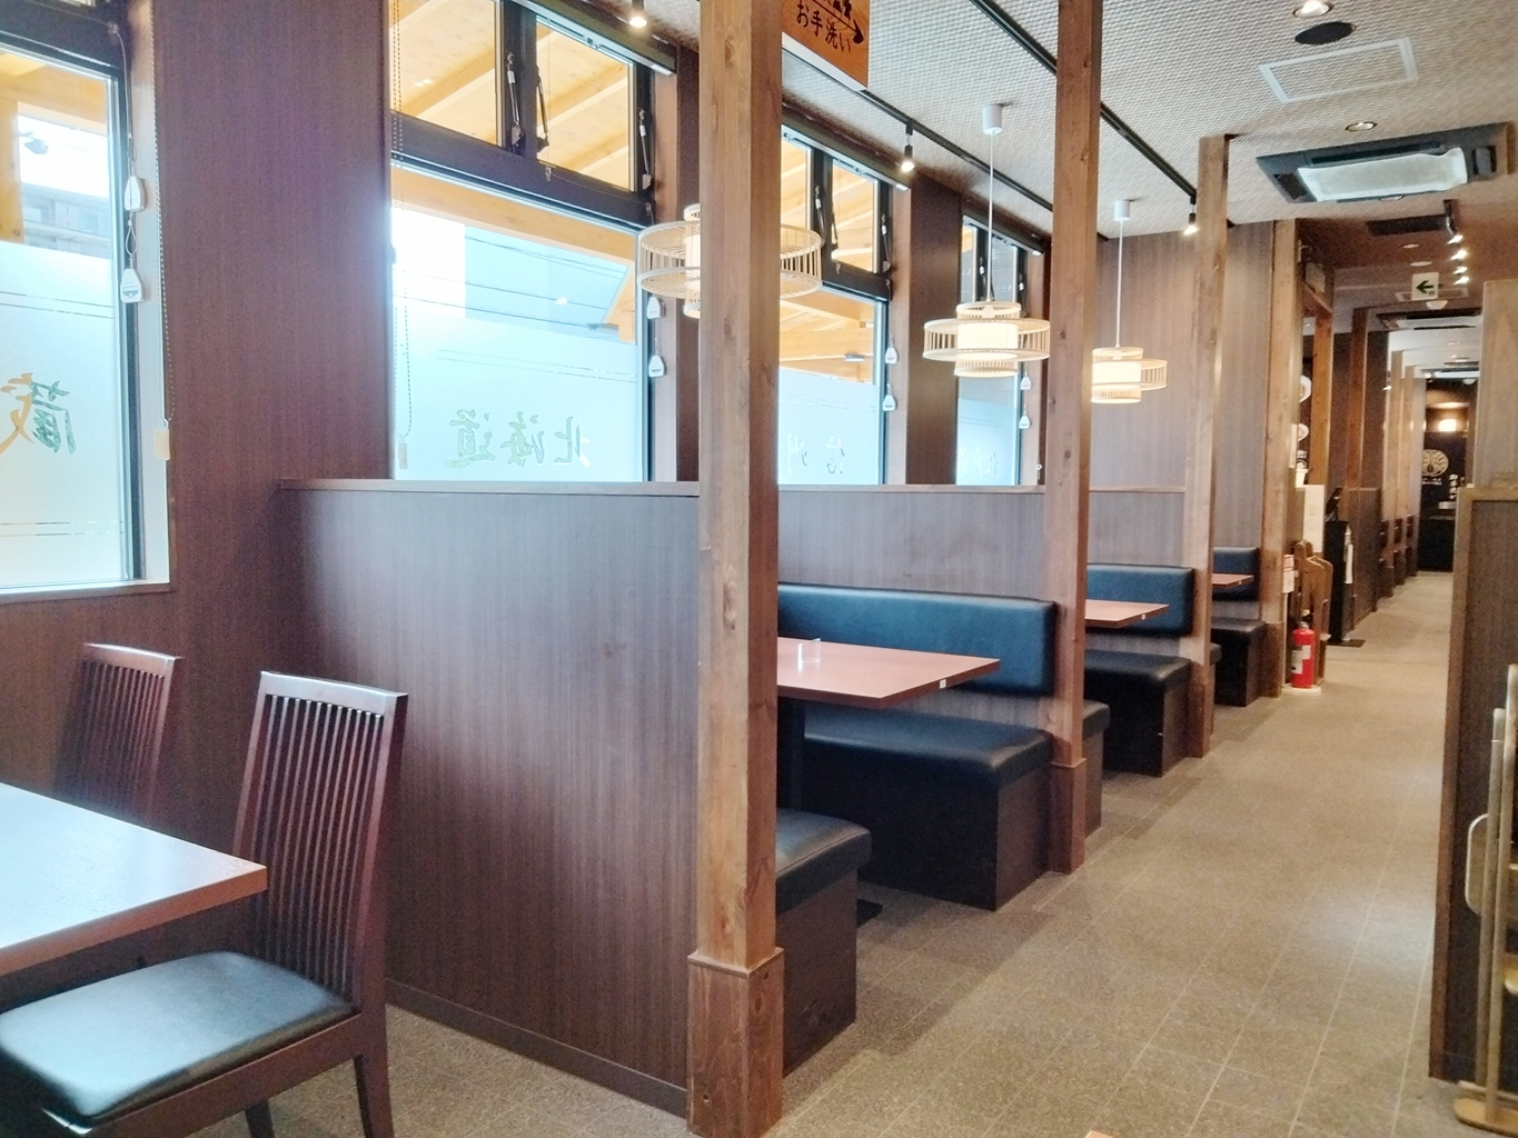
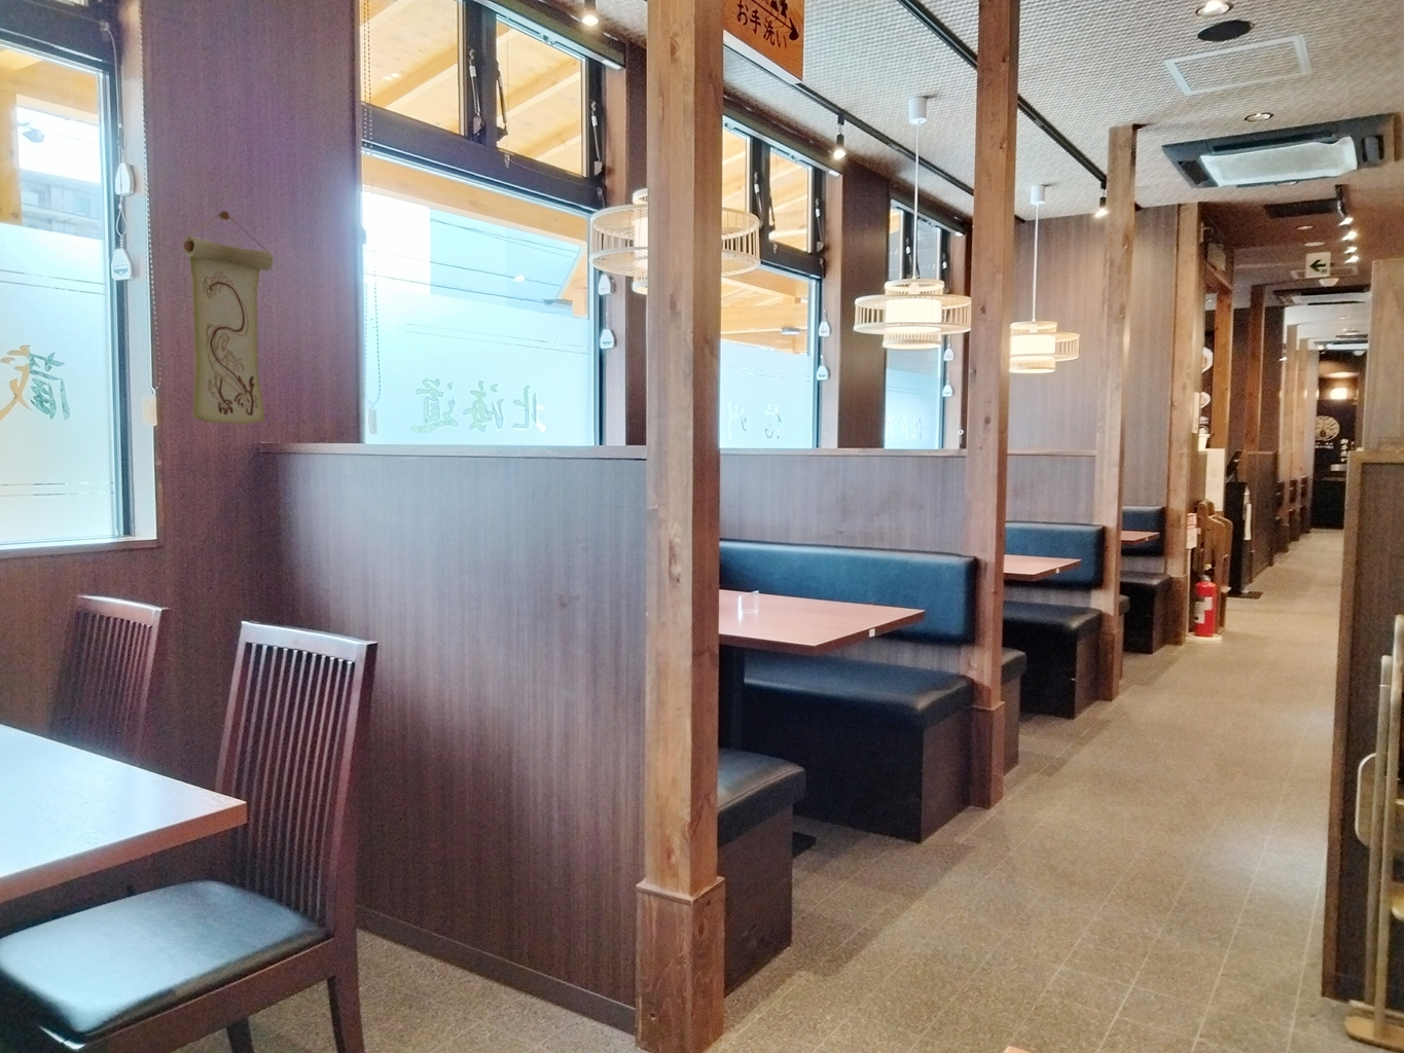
+ wall scroll [183,210,273,425]
